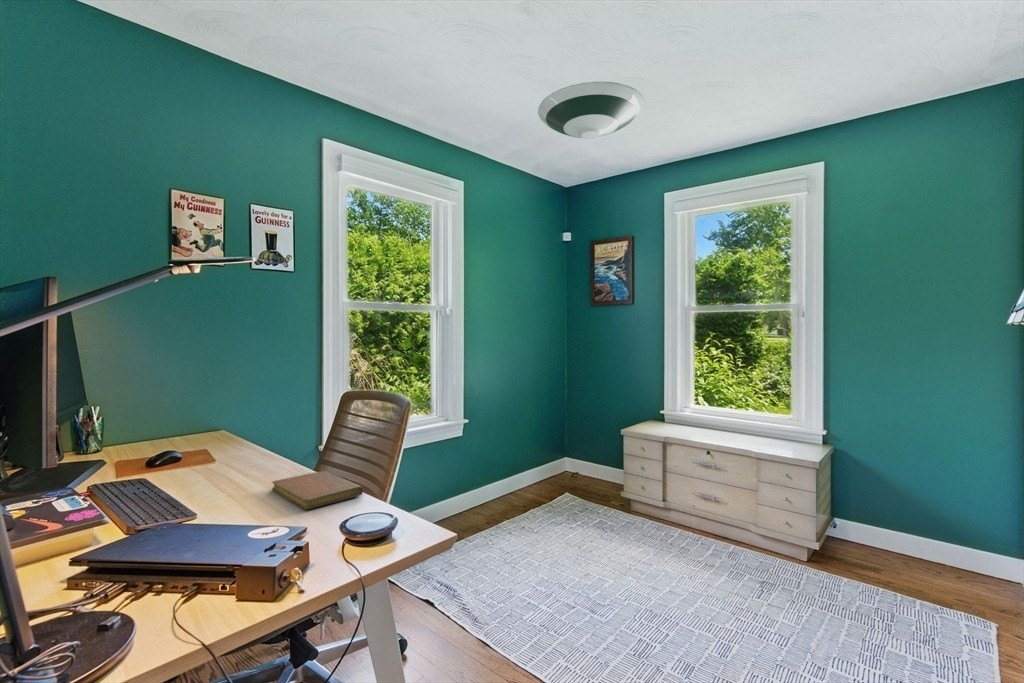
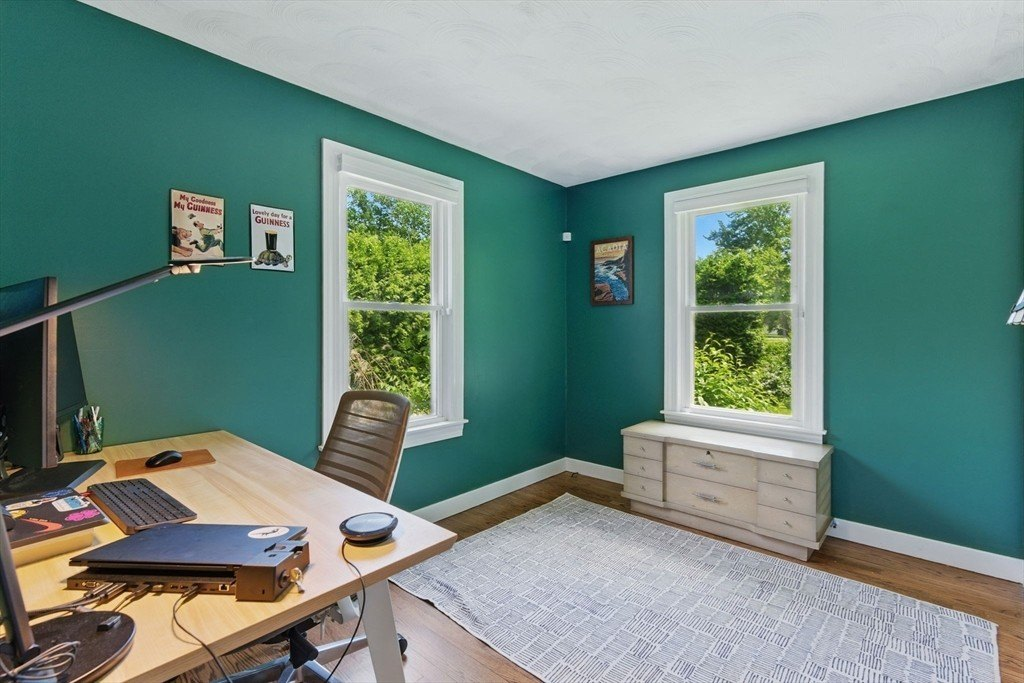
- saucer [537,81,646,140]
- notebook [271,470,364,510]
